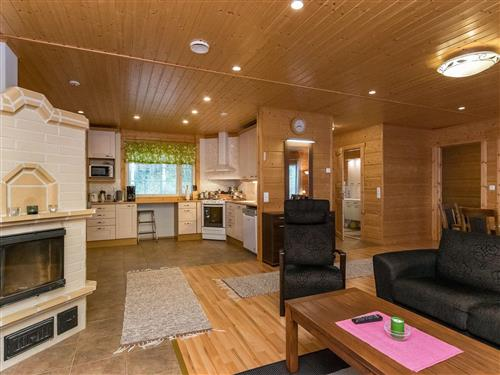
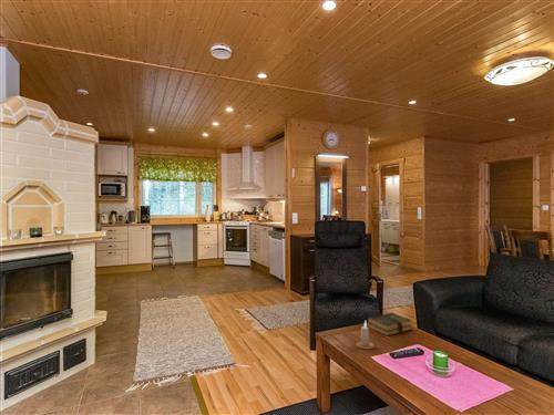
+ book [366,311,414,338]
+ candle [355,320,376,351]
